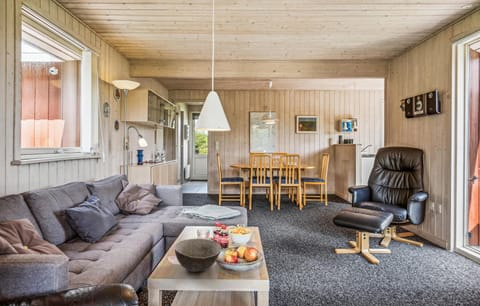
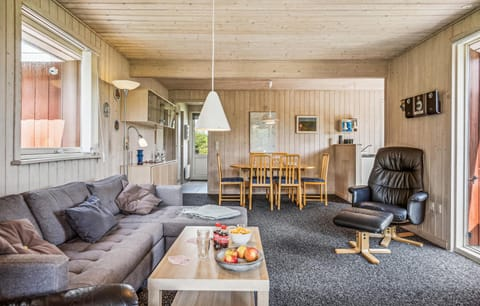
- bowl [174,238,222,273]
